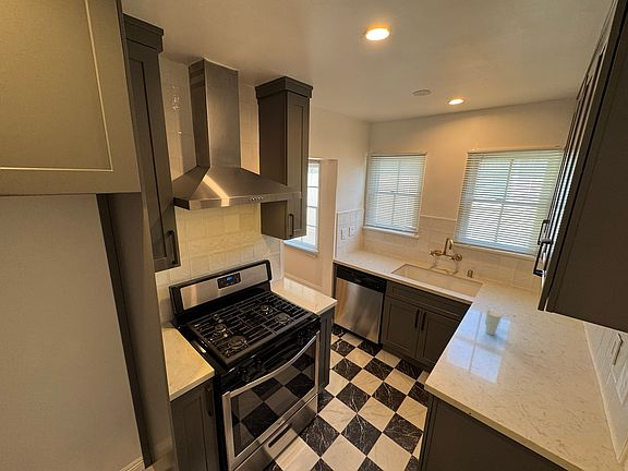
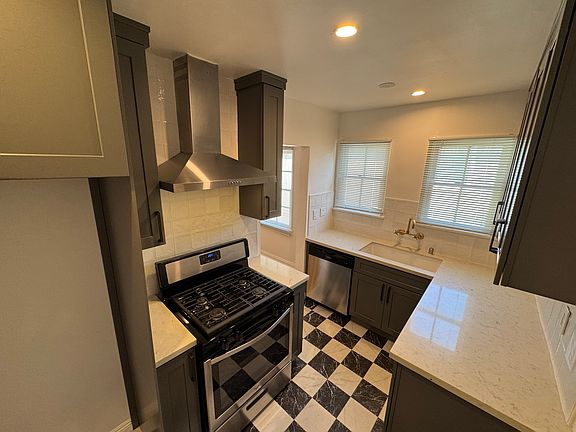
- cup [484,309,504,336]
